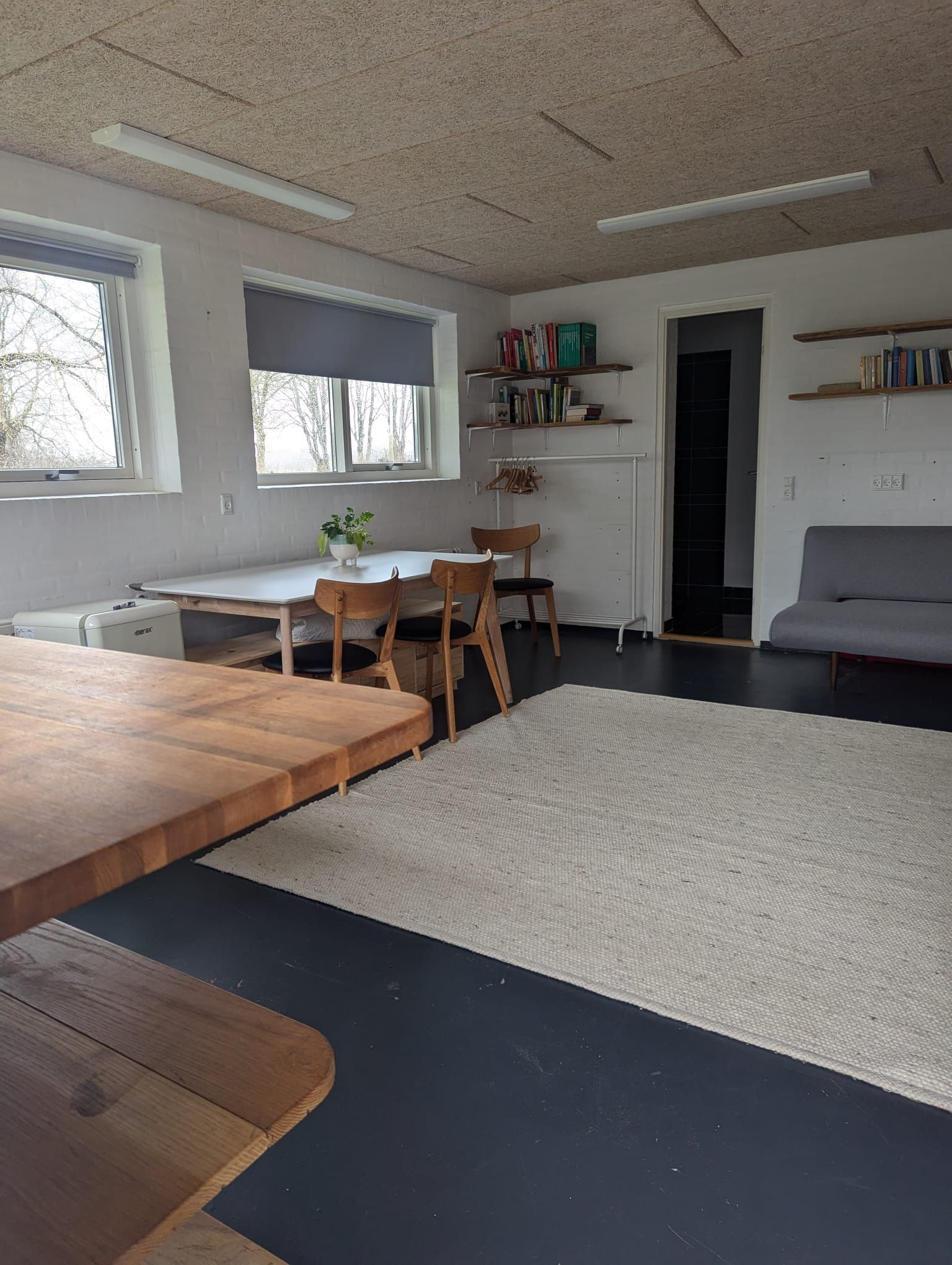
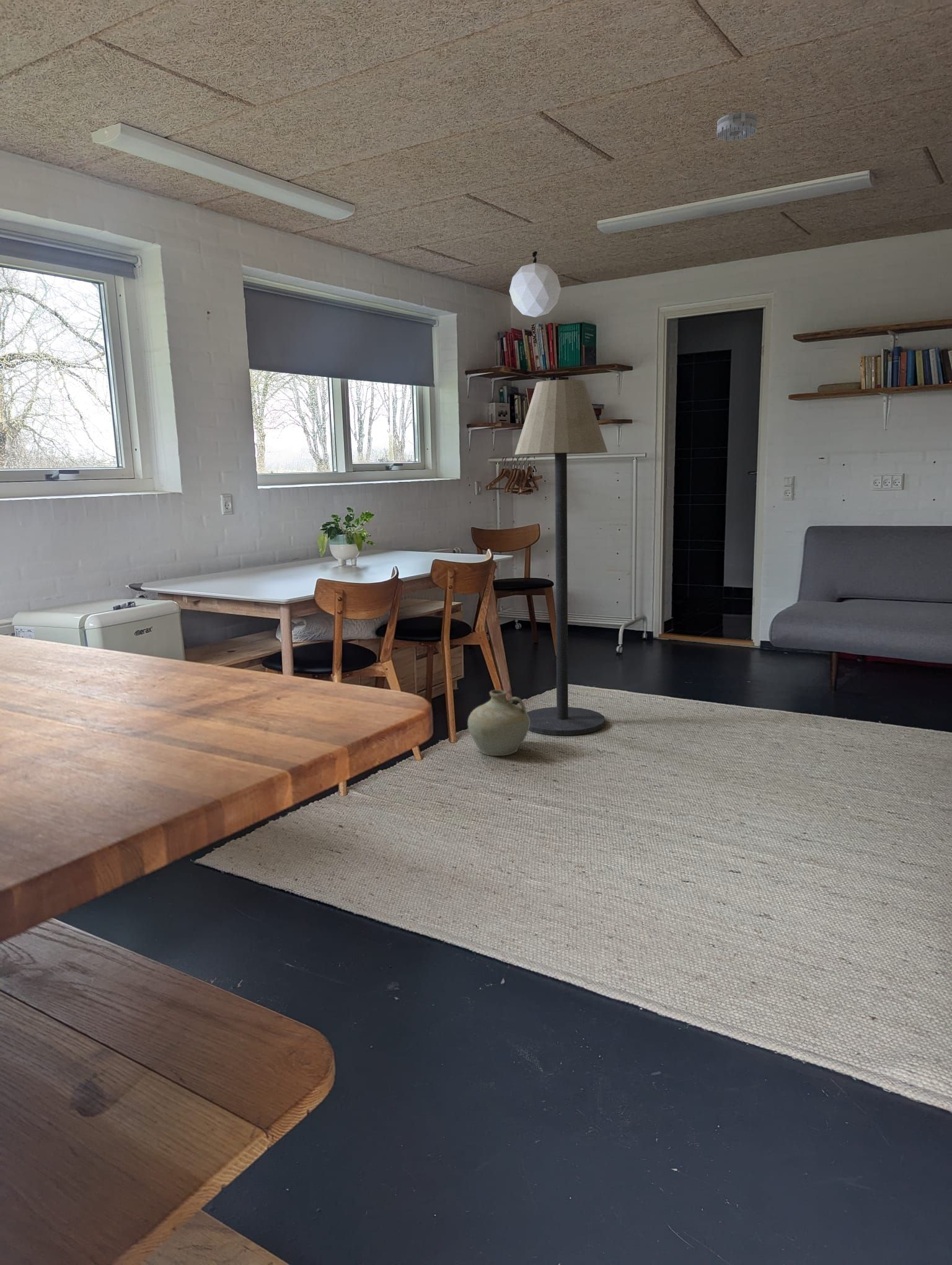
+ pendant lamp [509,251,562,317]
+ smoke detector [716,111,758,141]
+ ceramic jug [467,689,530,757]
+ floor lamp [514,379,608,736]
